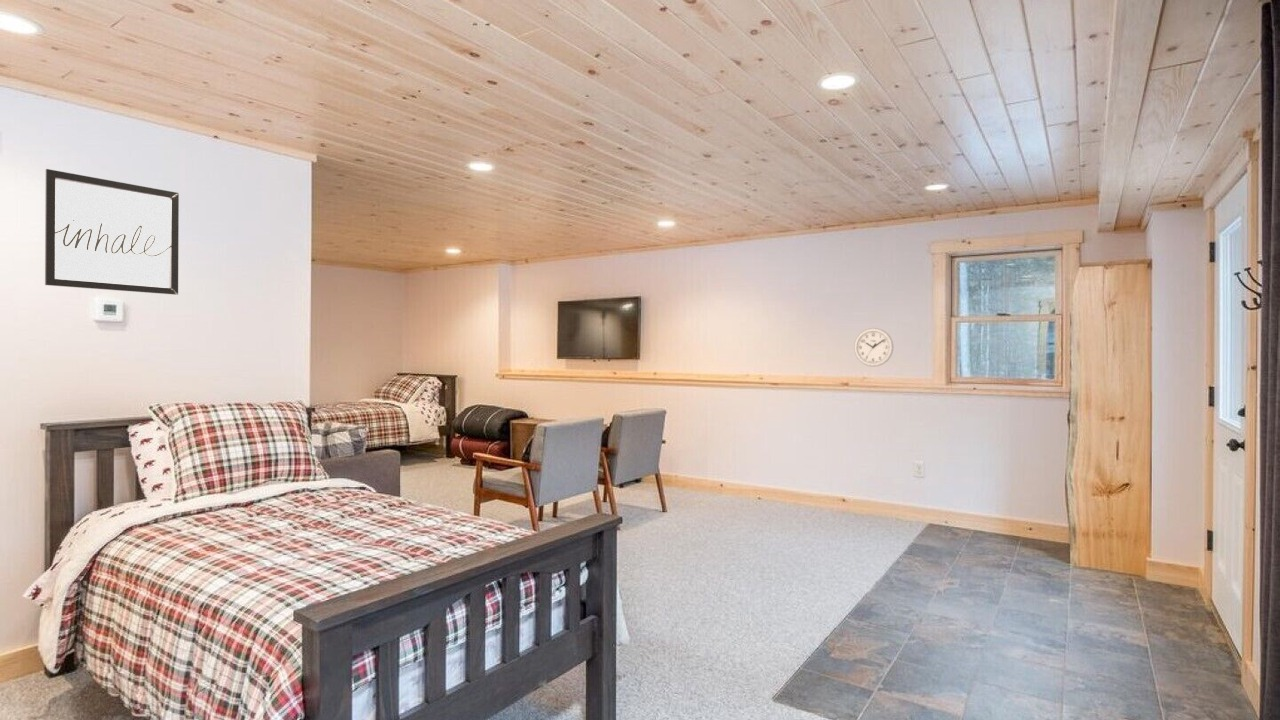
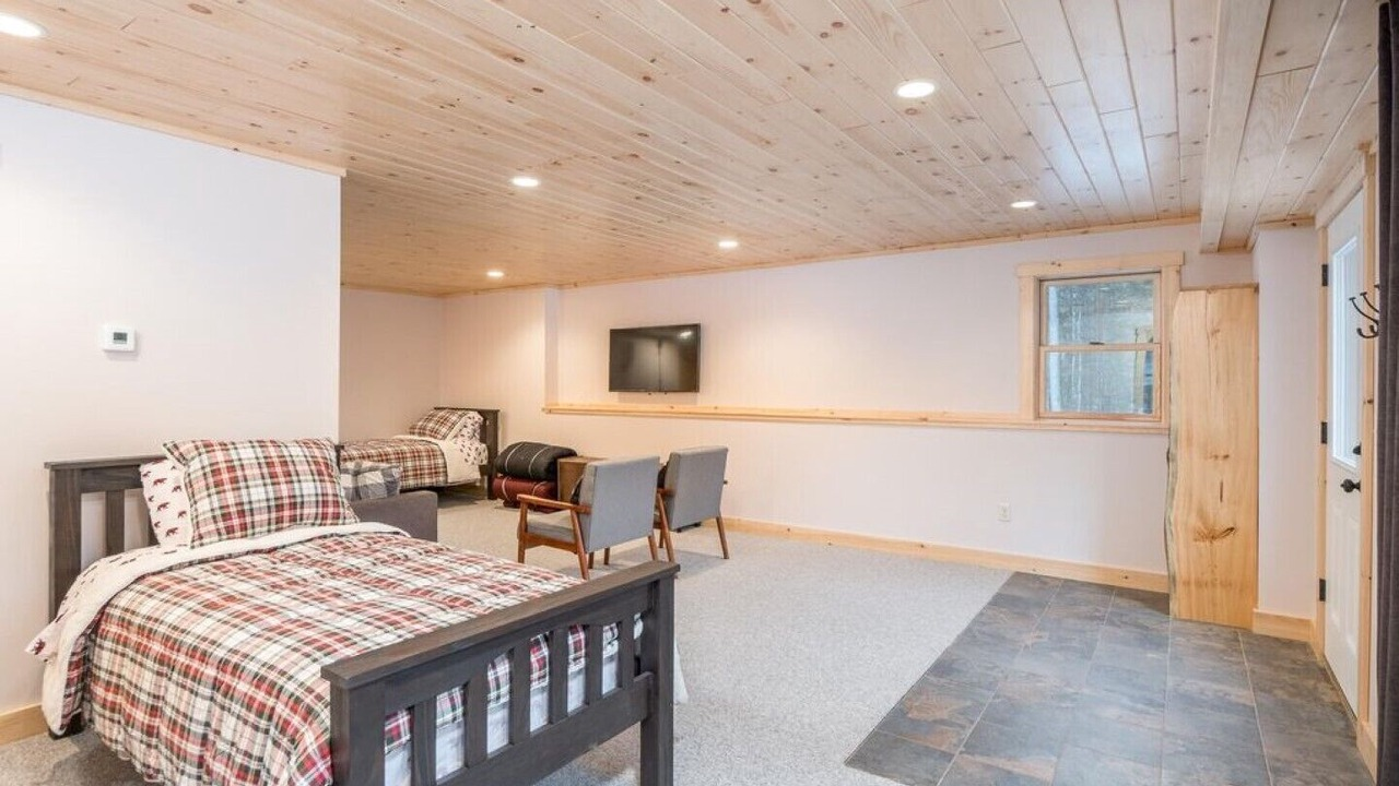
- wall clock [853,327,894,368]
- wall art [44,168,180,296]
